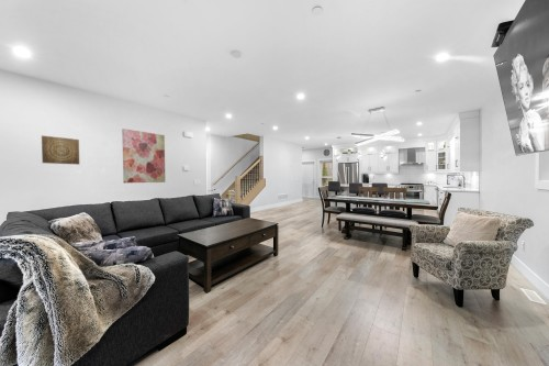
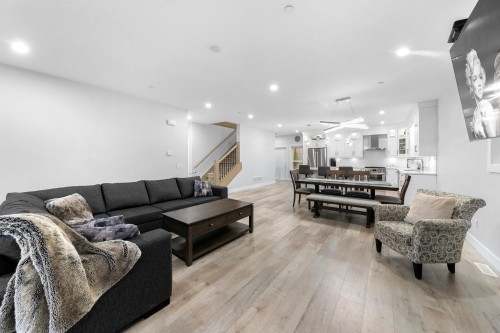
- wall art [41,134,80,166]
- wall art [121,127,167,184]
